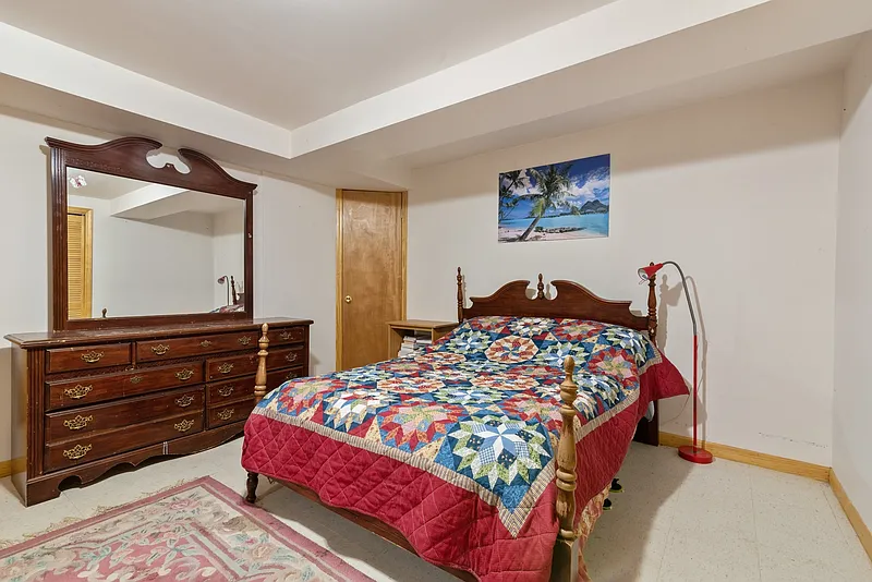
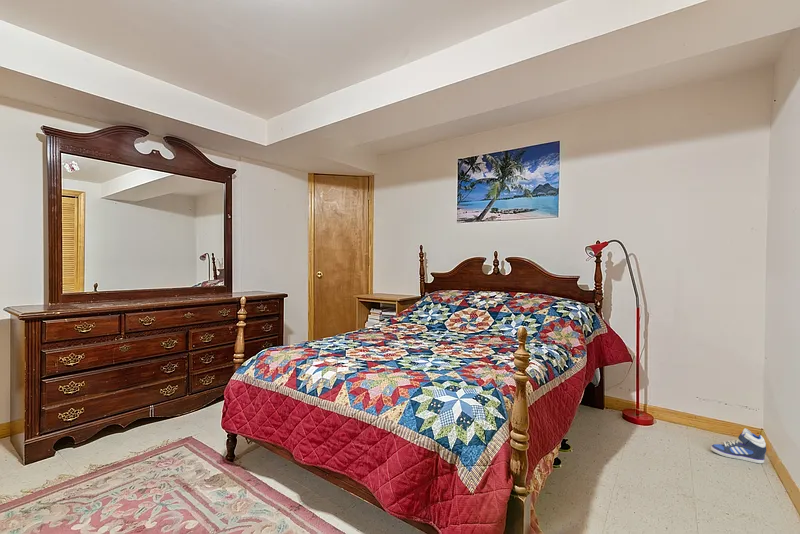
+ sneaker [710,427,767,464]
